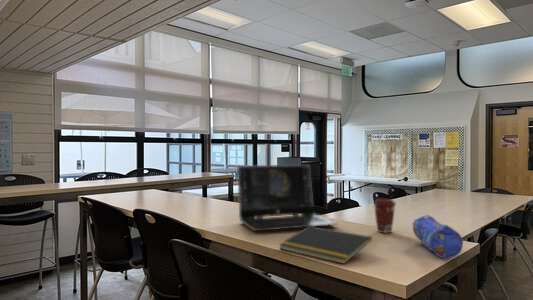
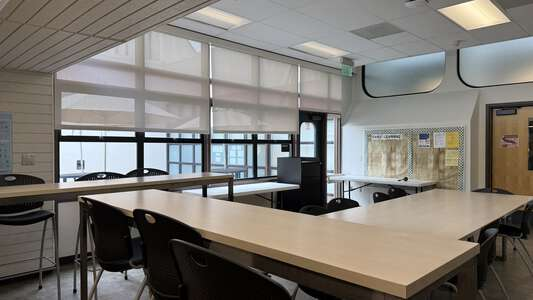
- laptop computer [236,164,339,232]
- notepad [278,226,373,265]
- coffee cup [372,198,397,234]
- pencil case [411,213,464,259]
